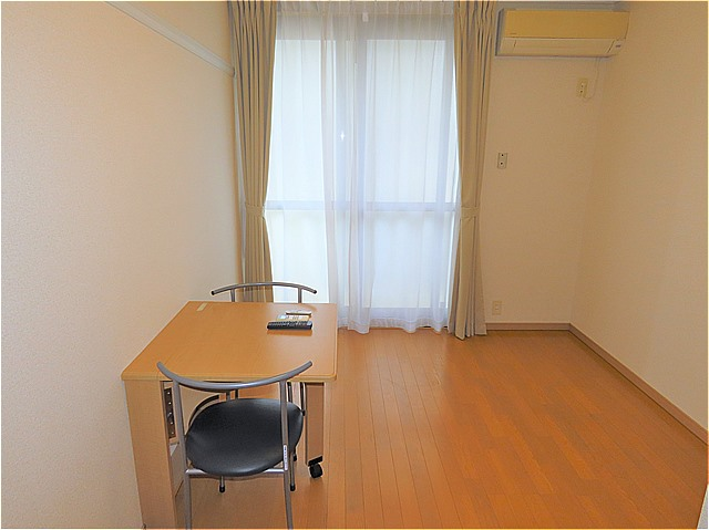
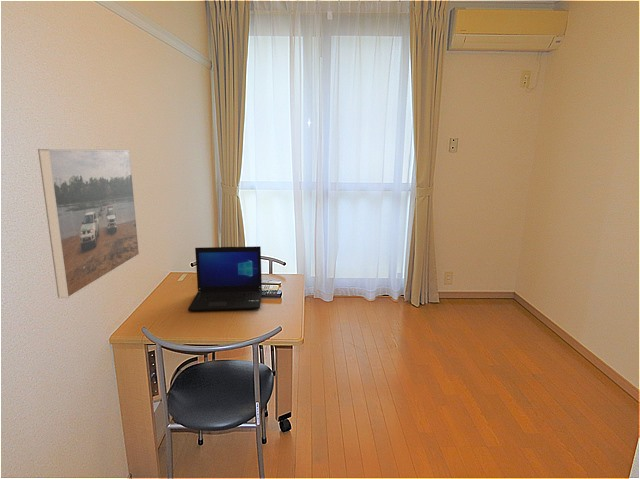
+ laptop [187,245,263,312]
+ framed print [37,148,140,299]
